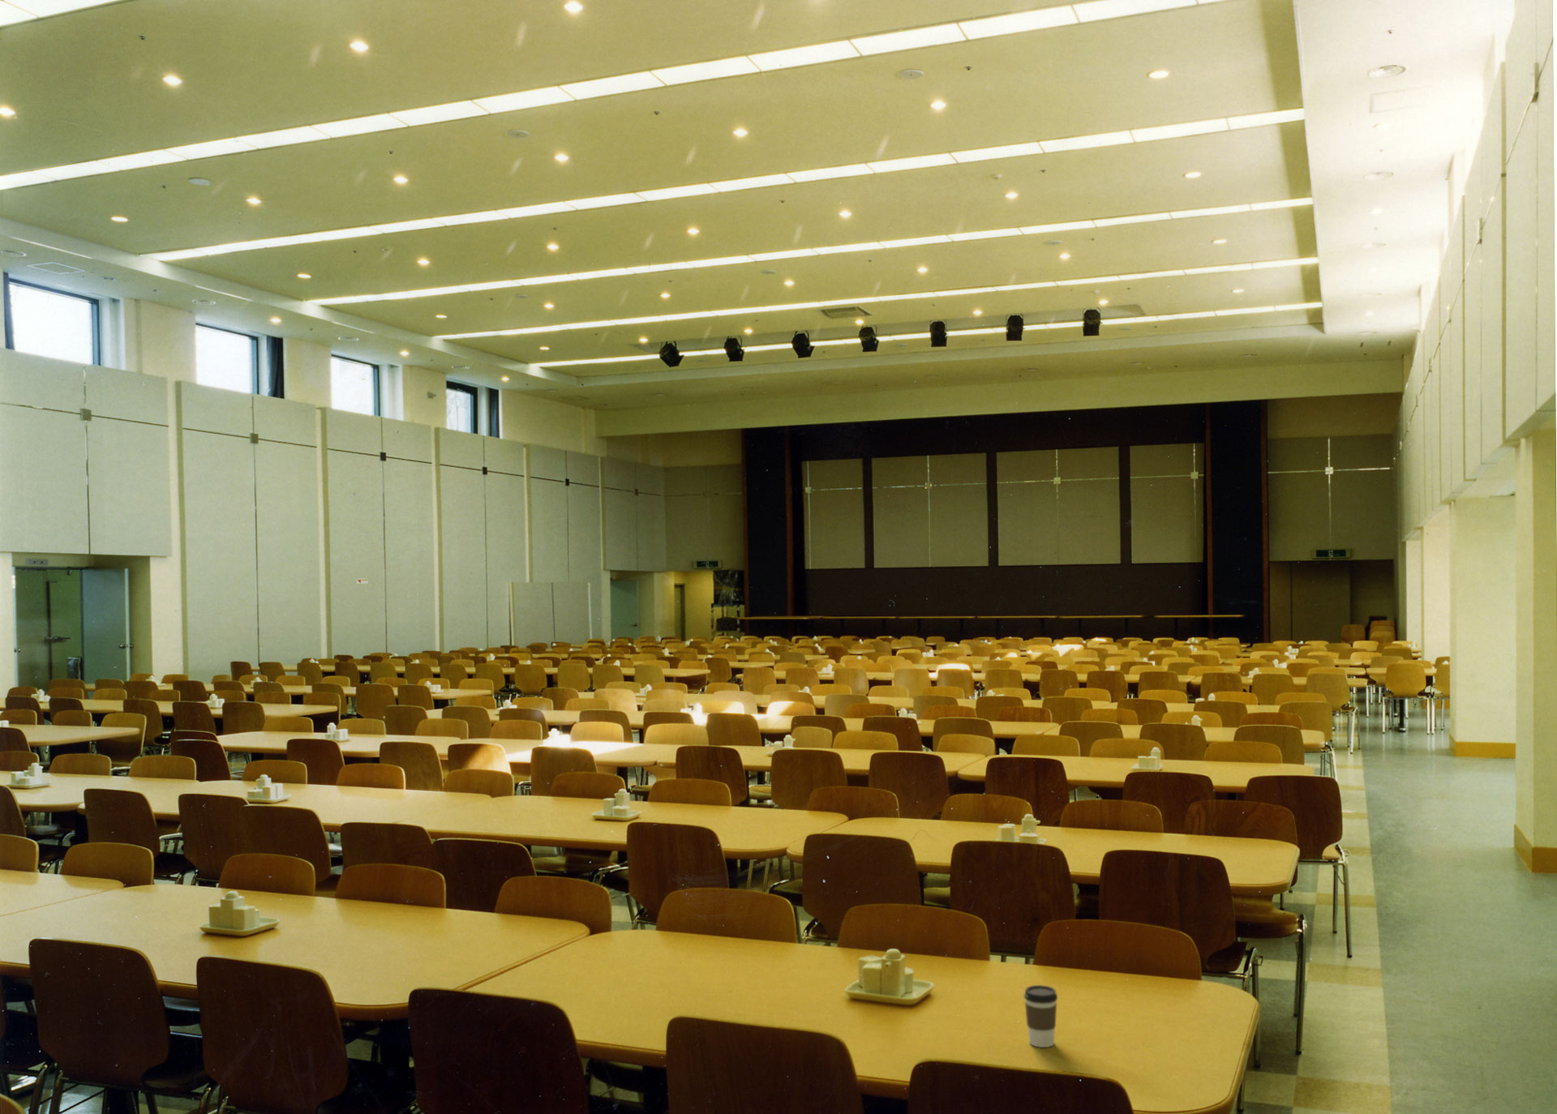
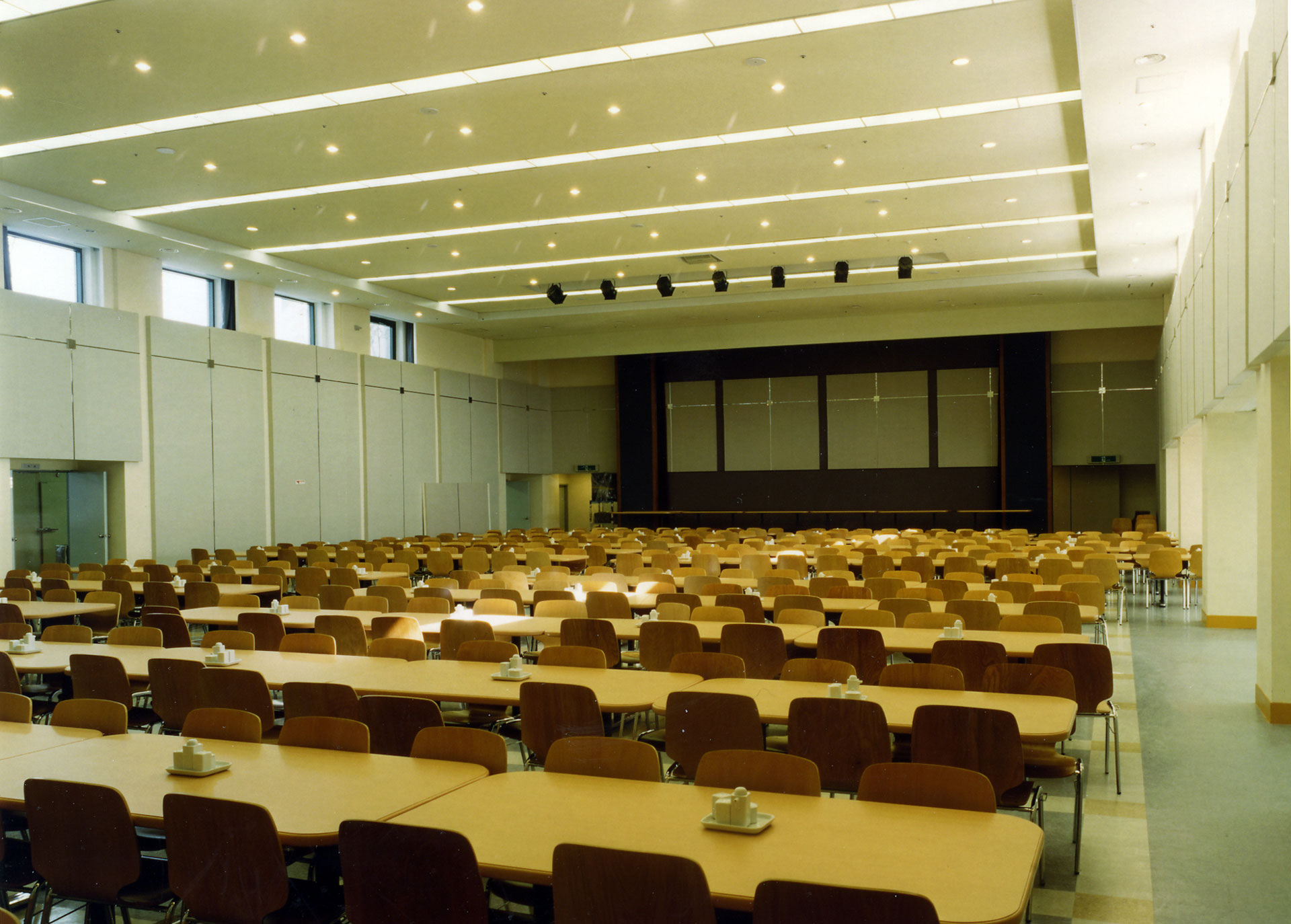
- coffee cup [1024,984,1058,1049]
